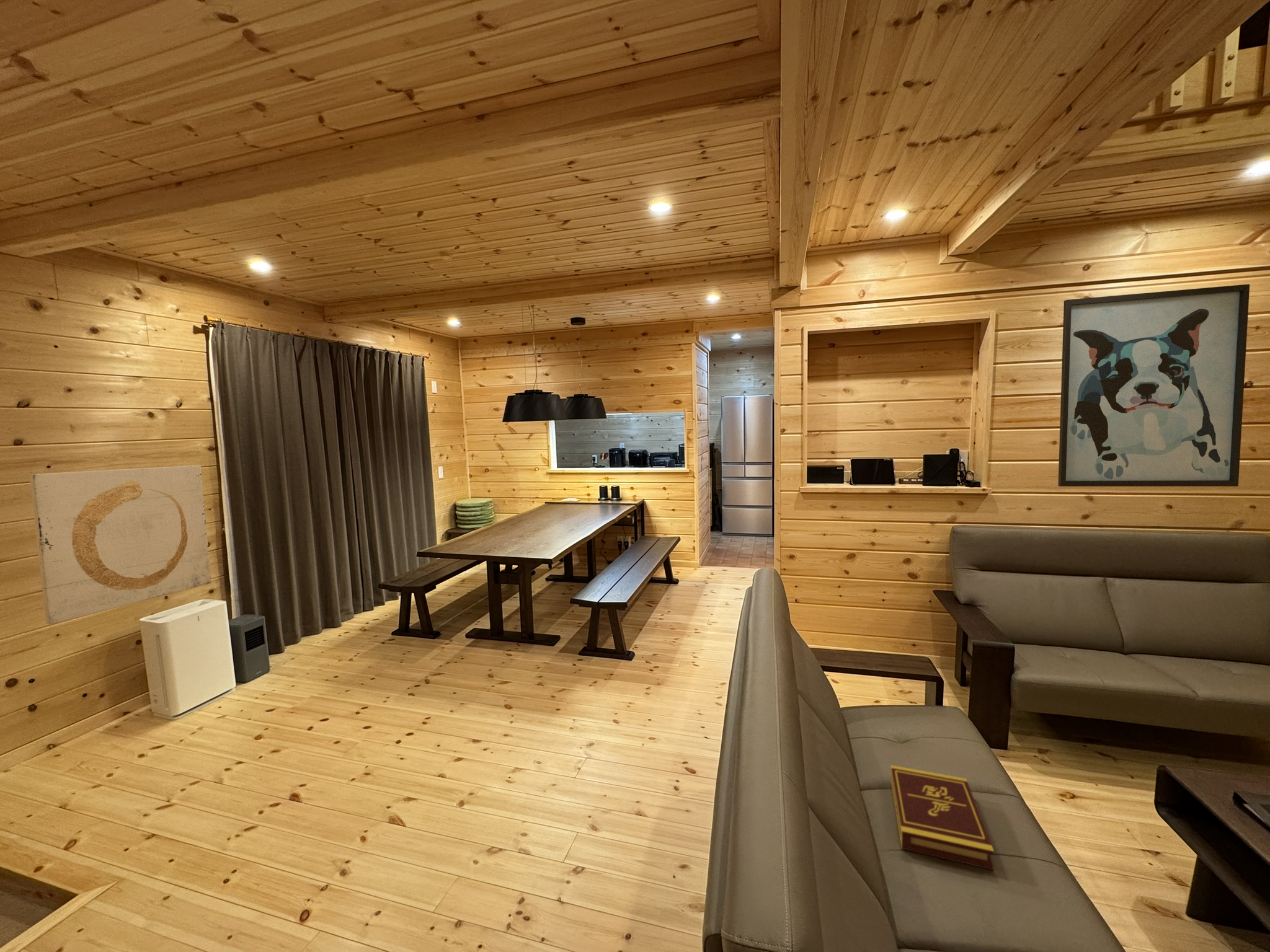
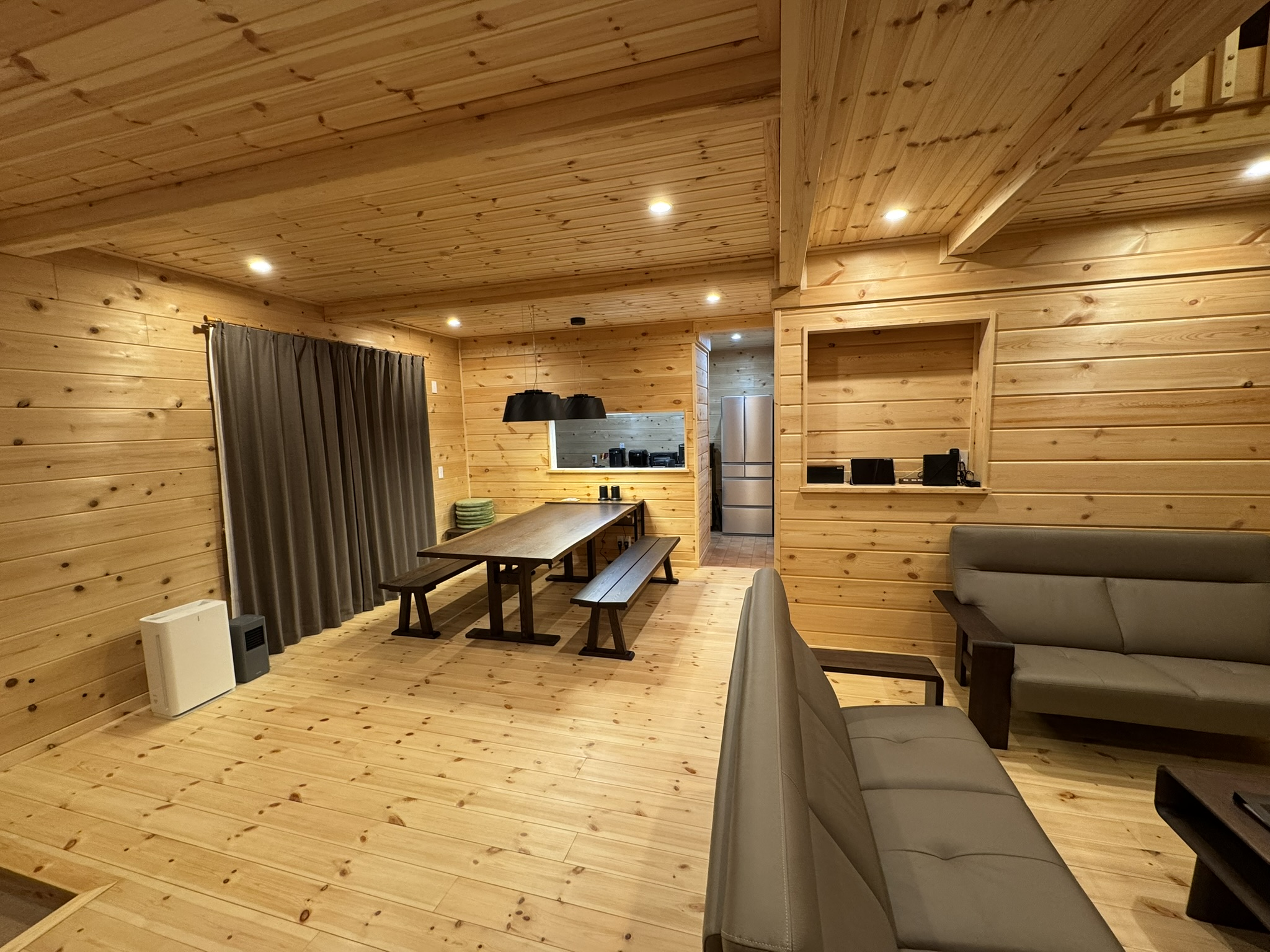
- book [890,764,995,871]
- wall art [29,465,211,625]
- wall art [1057,283,1250,487]
